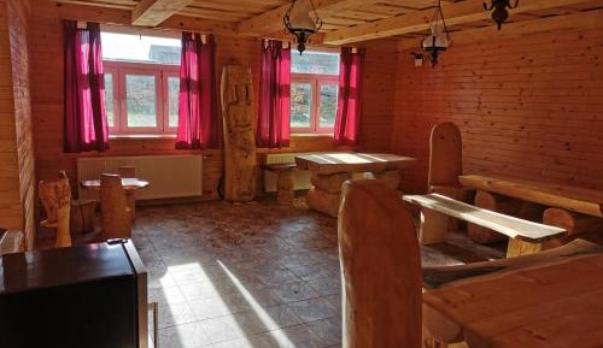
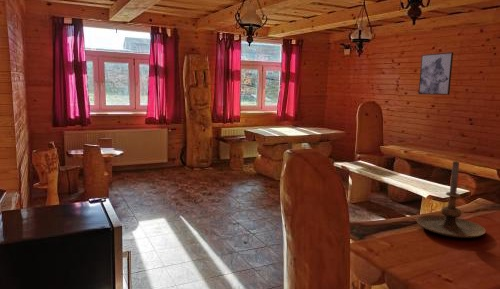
+ wall art [418,51,454,96]
+ candle holder [416,160,487,239]
